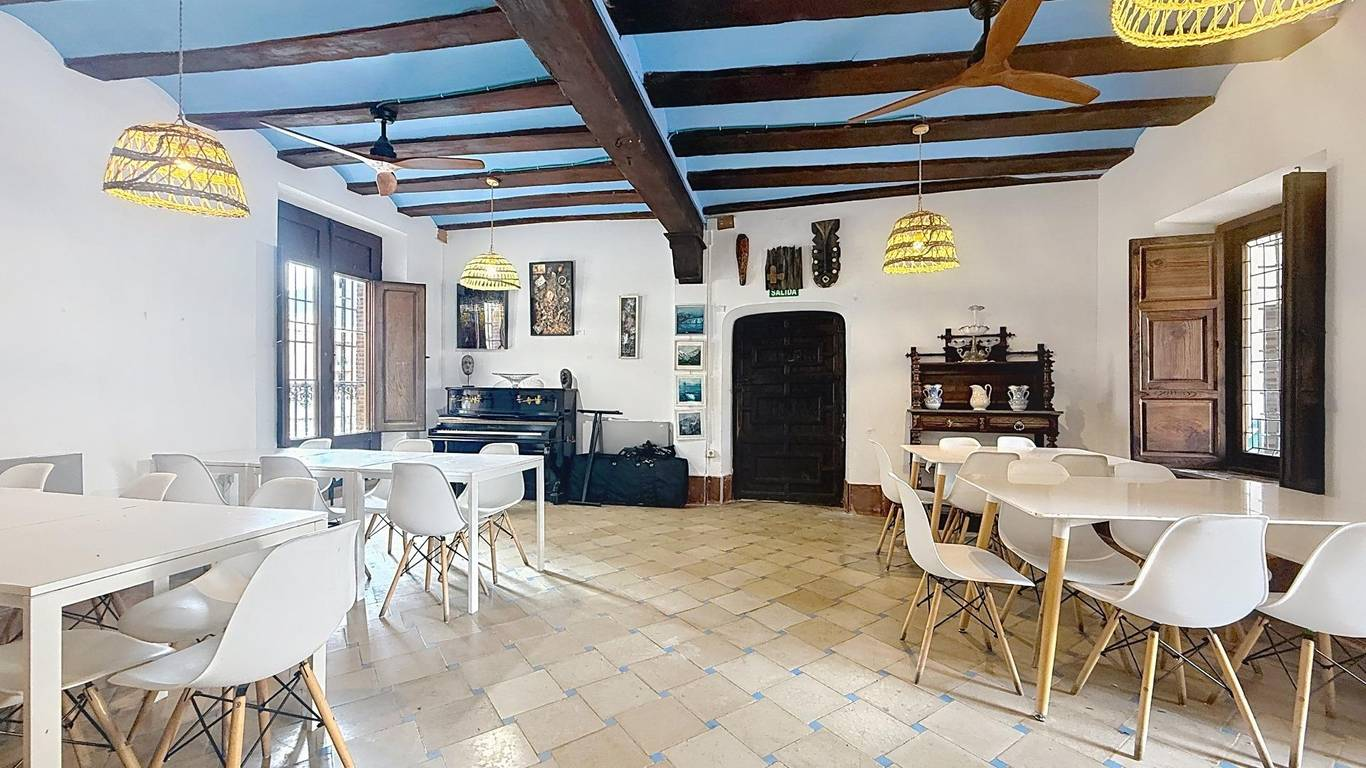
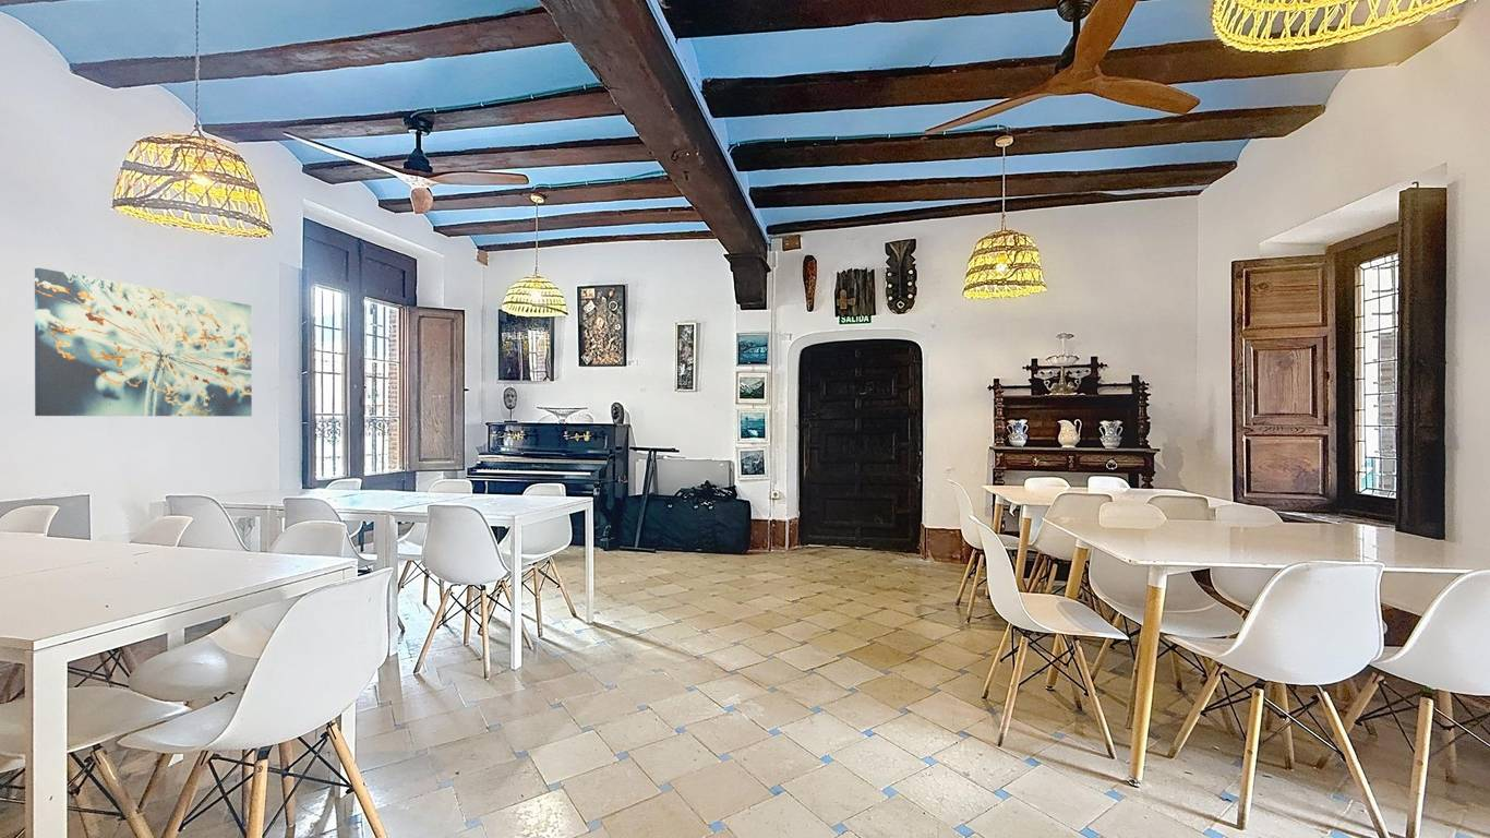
+ wall art [34,267,253,418]
